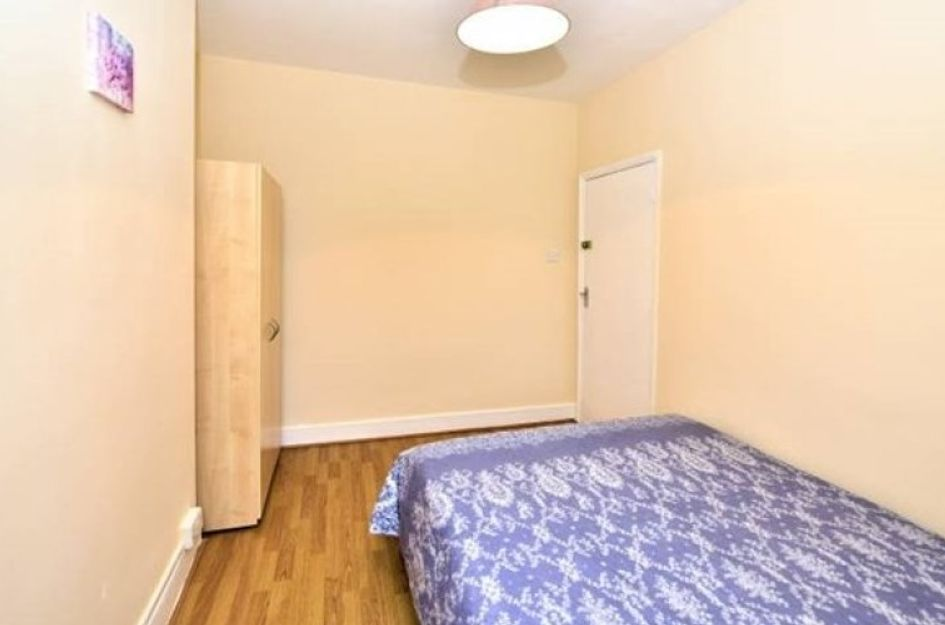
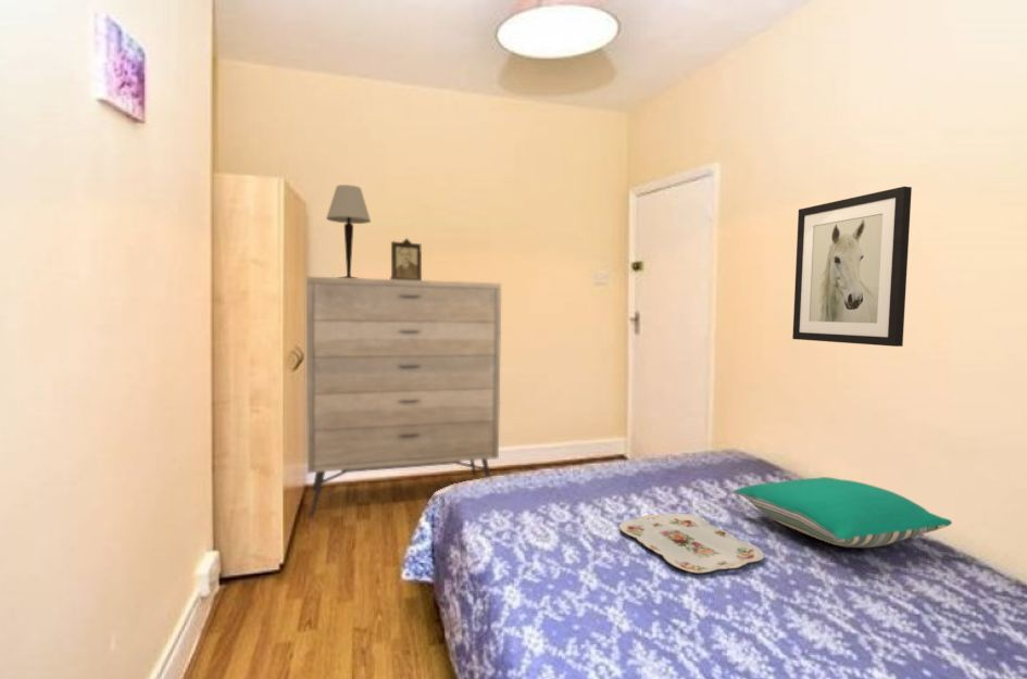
+ table lamp [325,184,372,278]
+ wall art [791,186,913,348]
+ pillow [732,476,953,549]
+ serving tray [618,513,765,574]
+ dresser [305,276,502,517]
+ photo frame [389,237,423,280]
